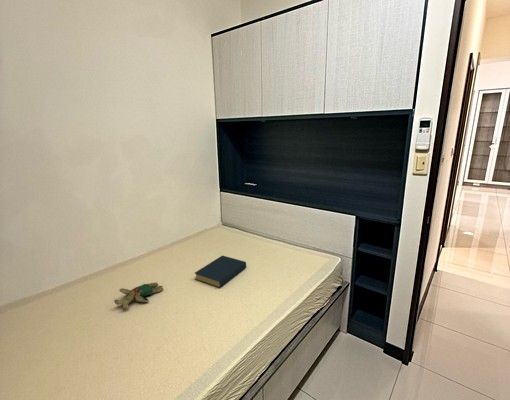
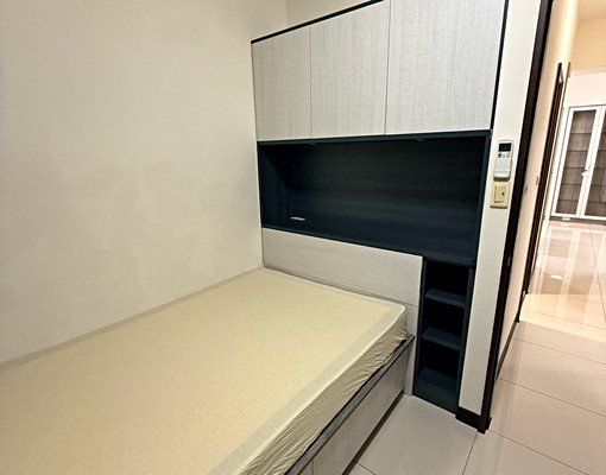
- teddy bear [113,281,164,310]
- hardback book [194,254,247,289]
